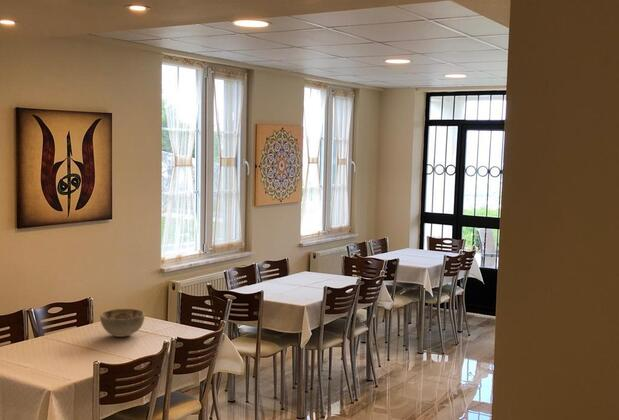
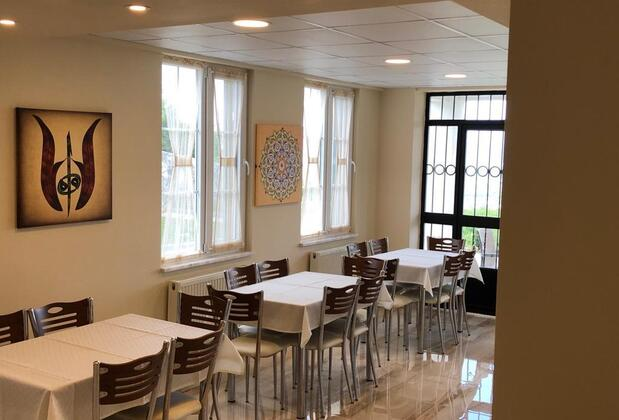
- decorative bowl [99,308,146,338]
